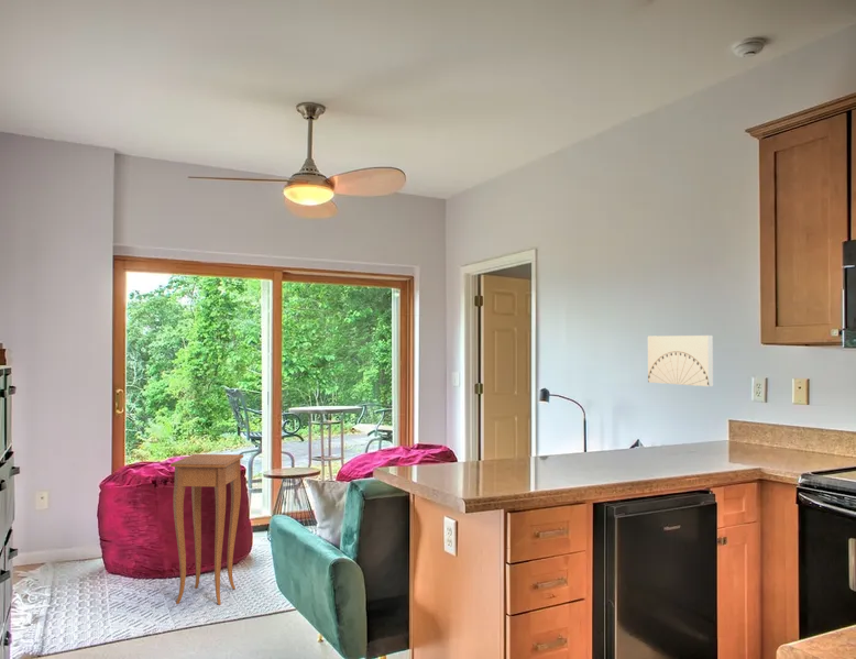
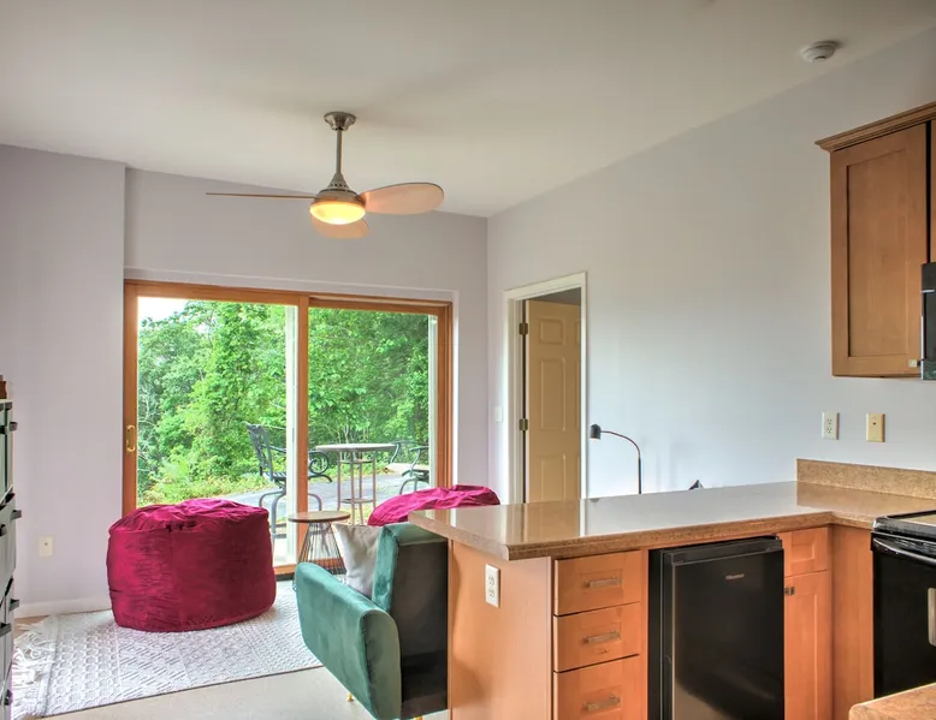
- side table [169,453,244,606]
- wall art [647,334,714,387]
